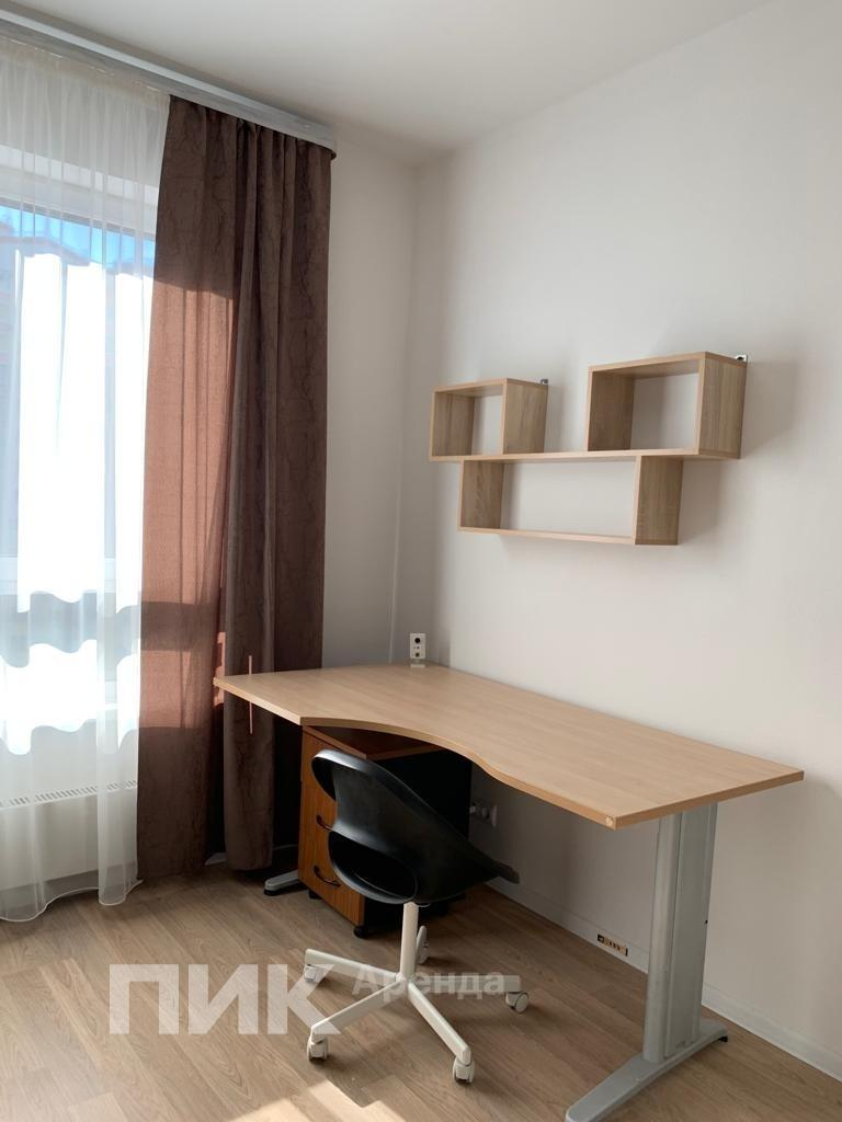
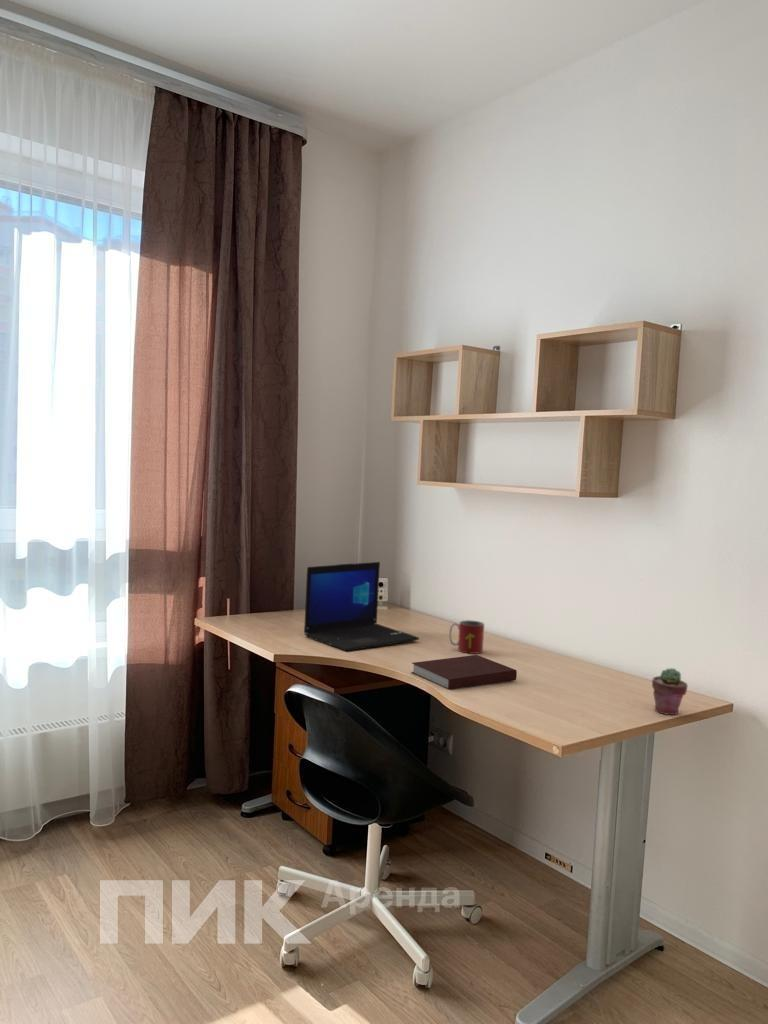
+ notebook [410,654,518,691]
+ mug [448,619,485,655]
+ potted succulent [651,667,689,716]
+ laptop [303,561,420,652]
